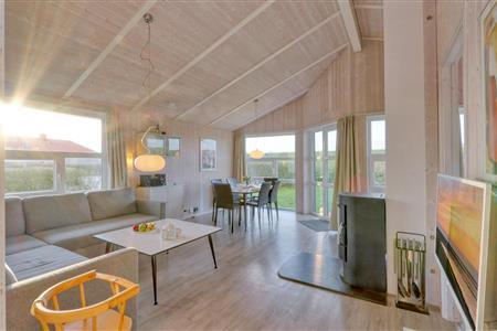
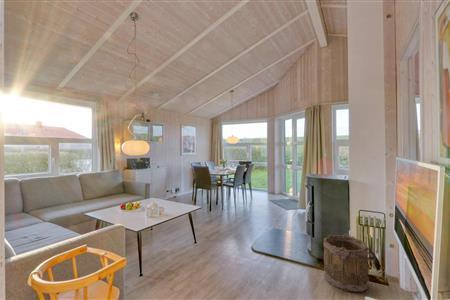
+ bucket [322,233,377,293]
